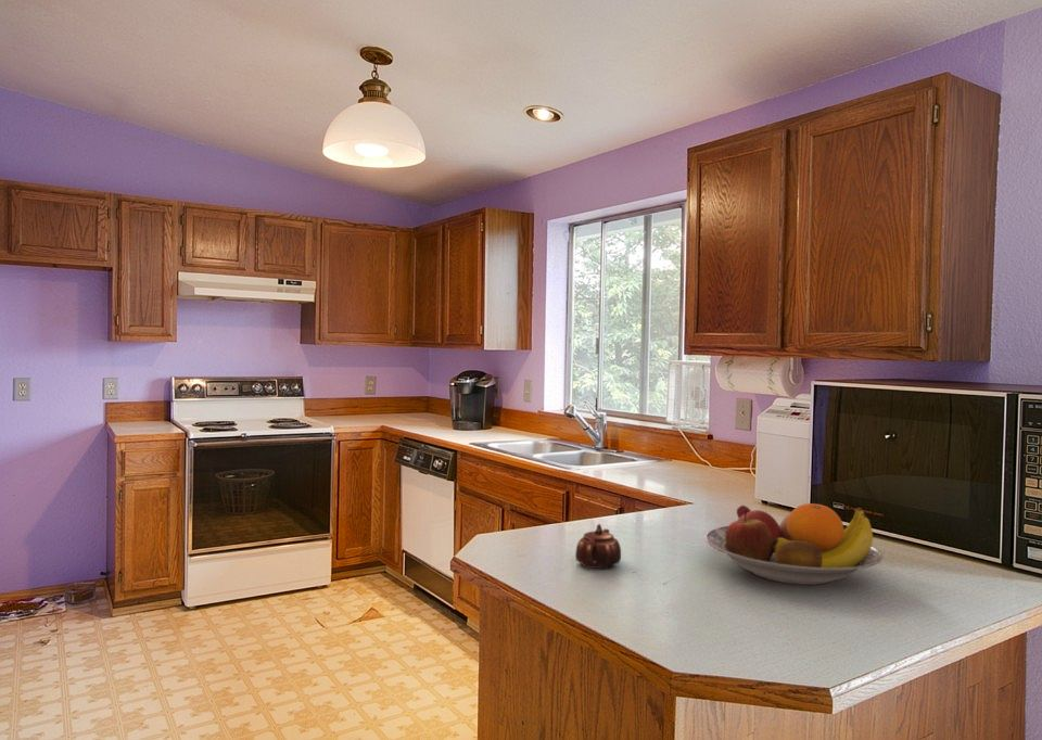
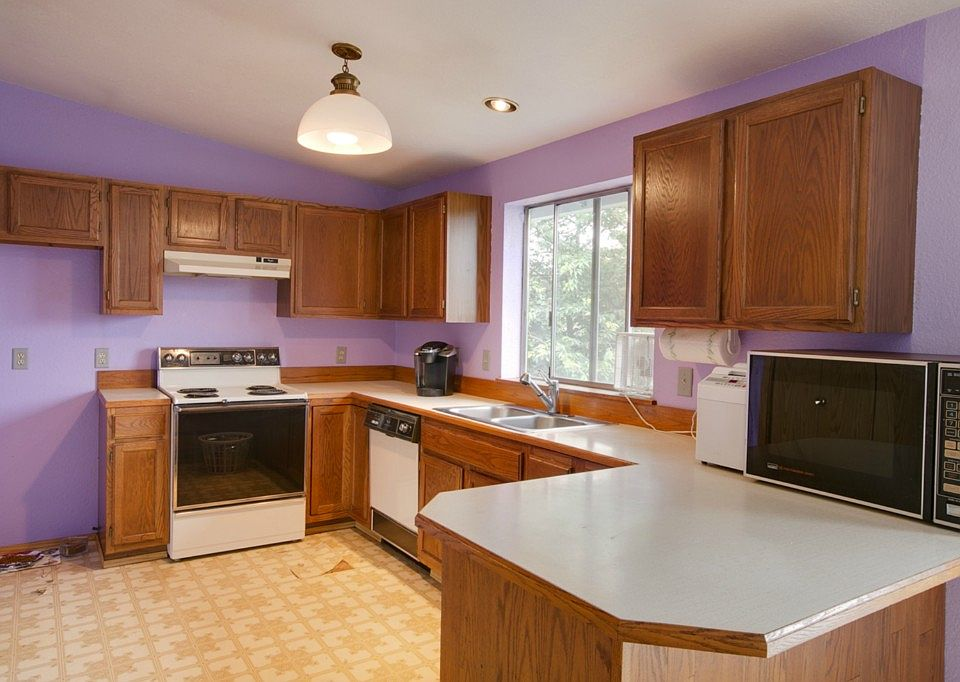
- fruit bowl [704,502,885,586]
- teapot [574,523,622,570]
